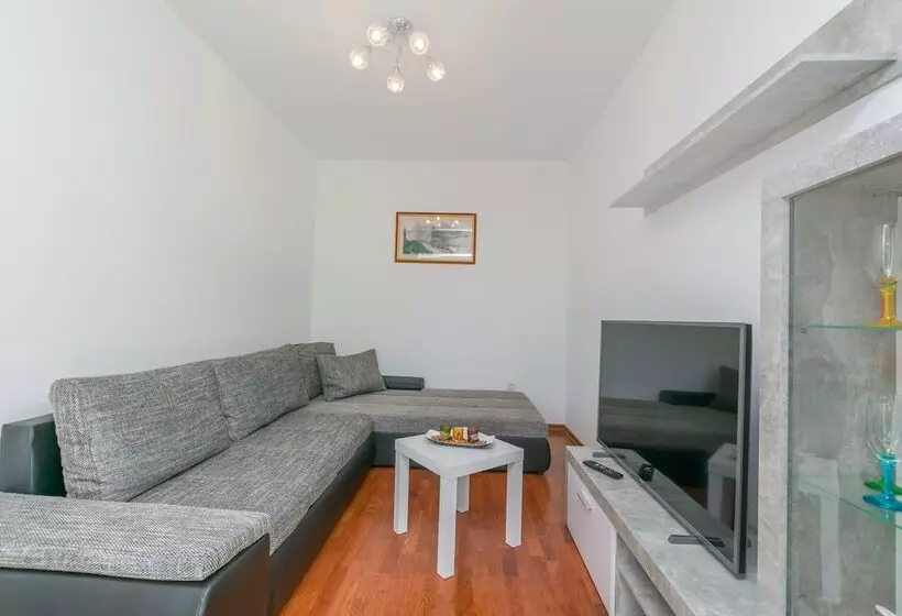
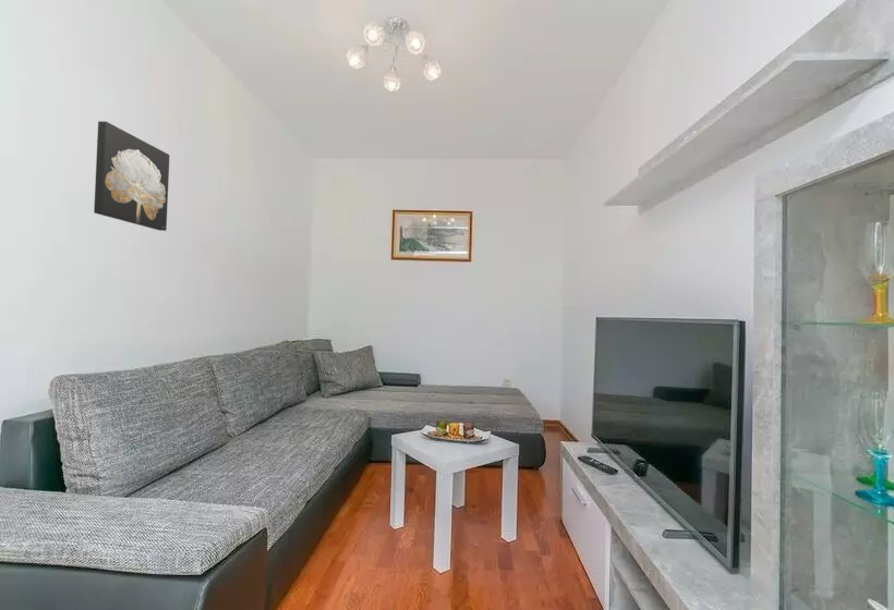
+ wall art [93,120,171,232]
